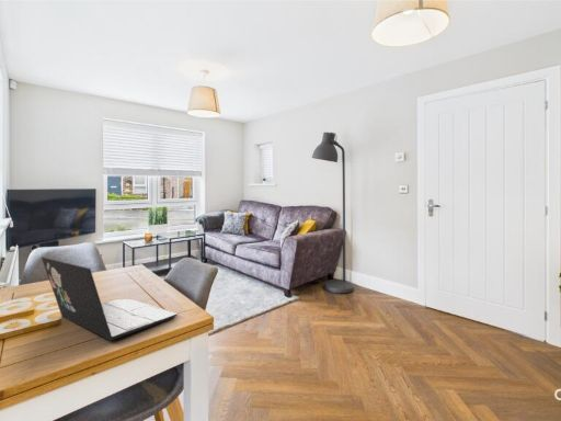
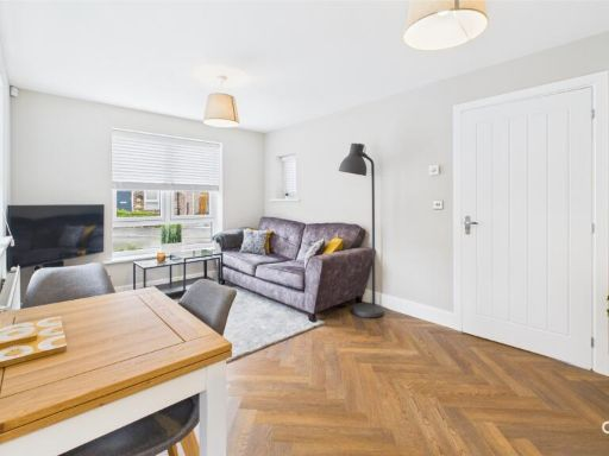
- laptop [41,257,179,342]
